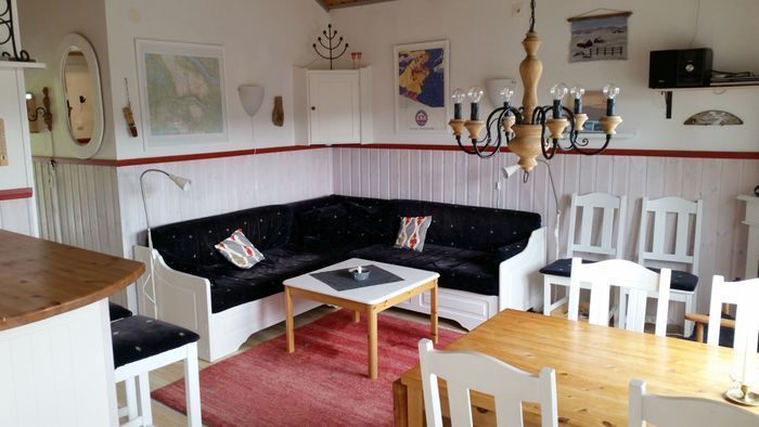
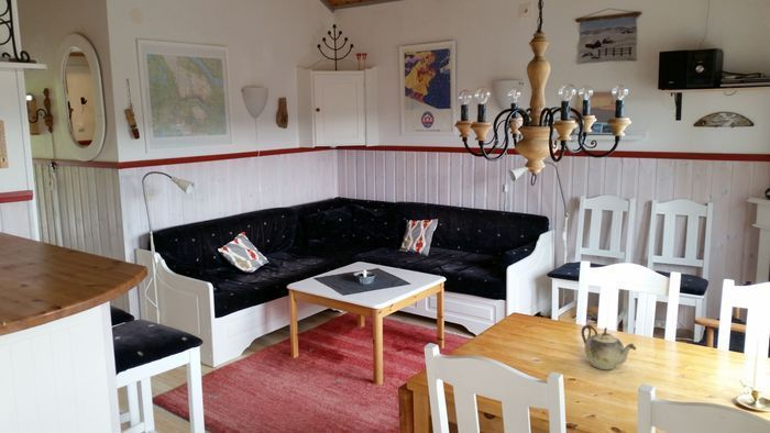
+ teapot [581,323,637,370]
